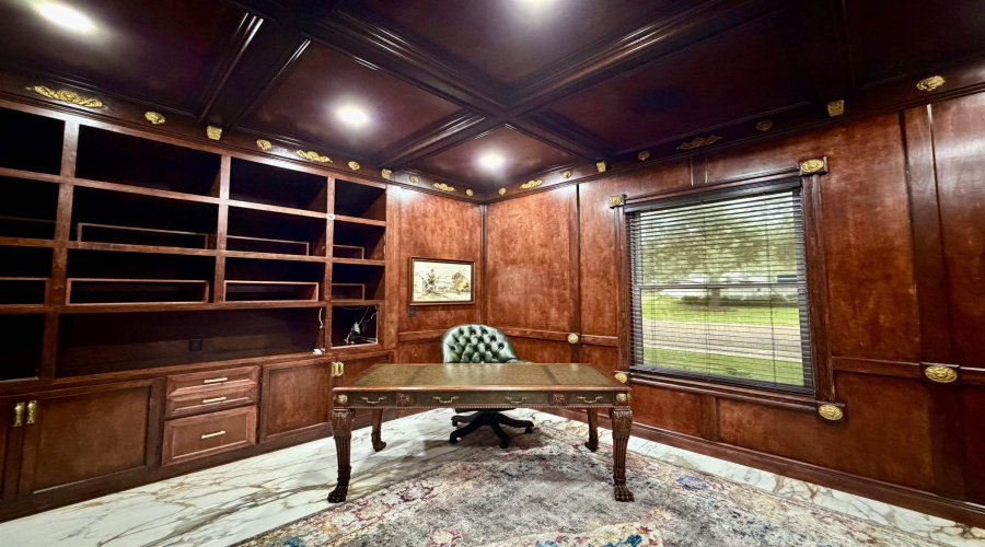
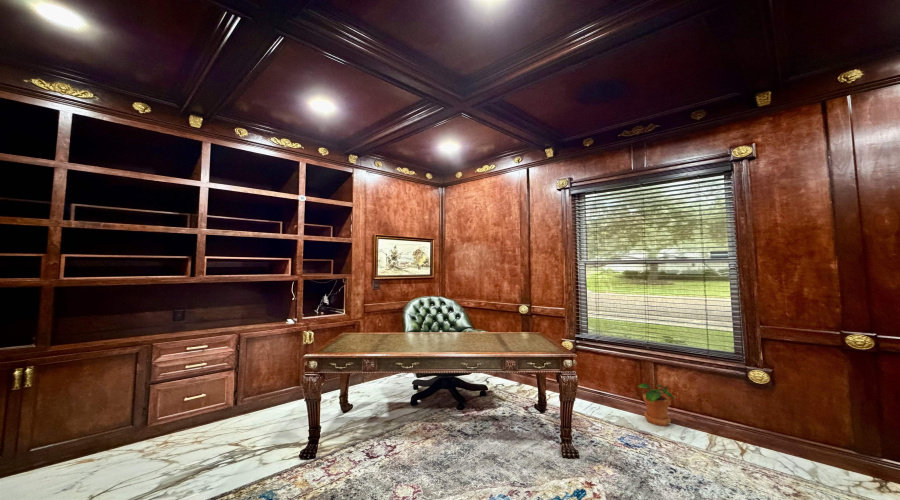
+ potted plant [637,382,675,427]
